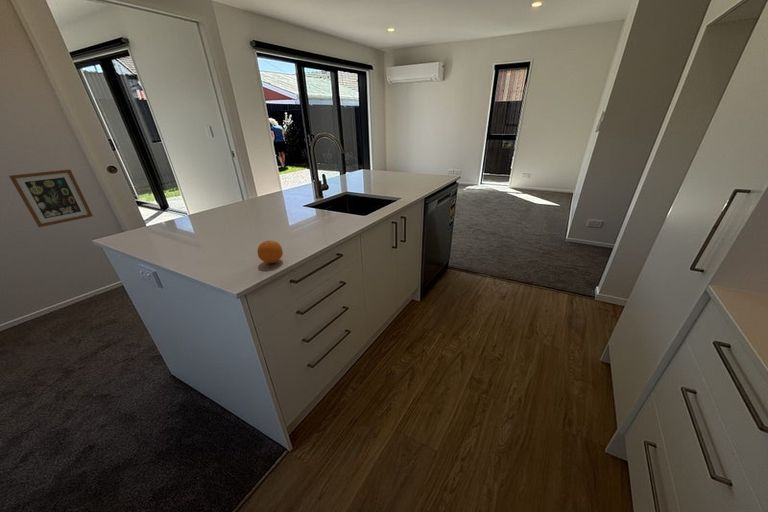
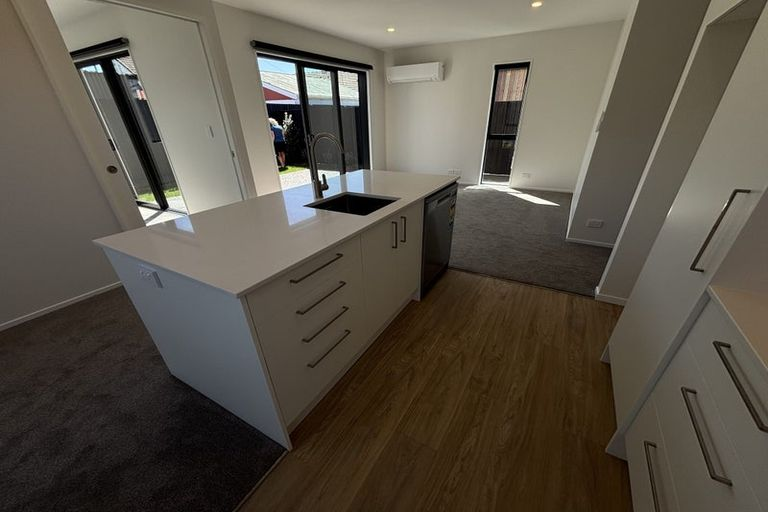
- fruit [256,239,284,264]
- wall art [8,168,94,228]
